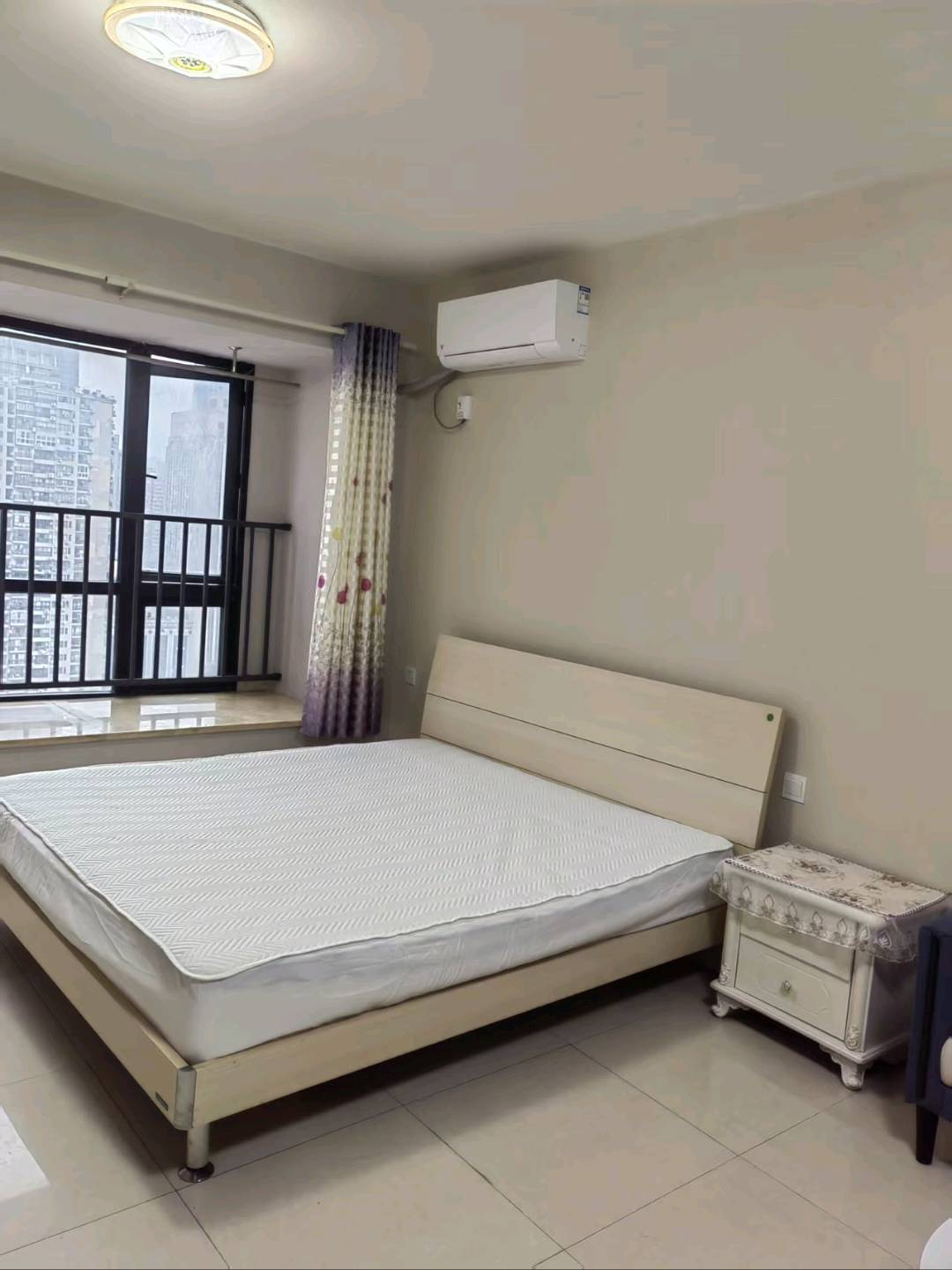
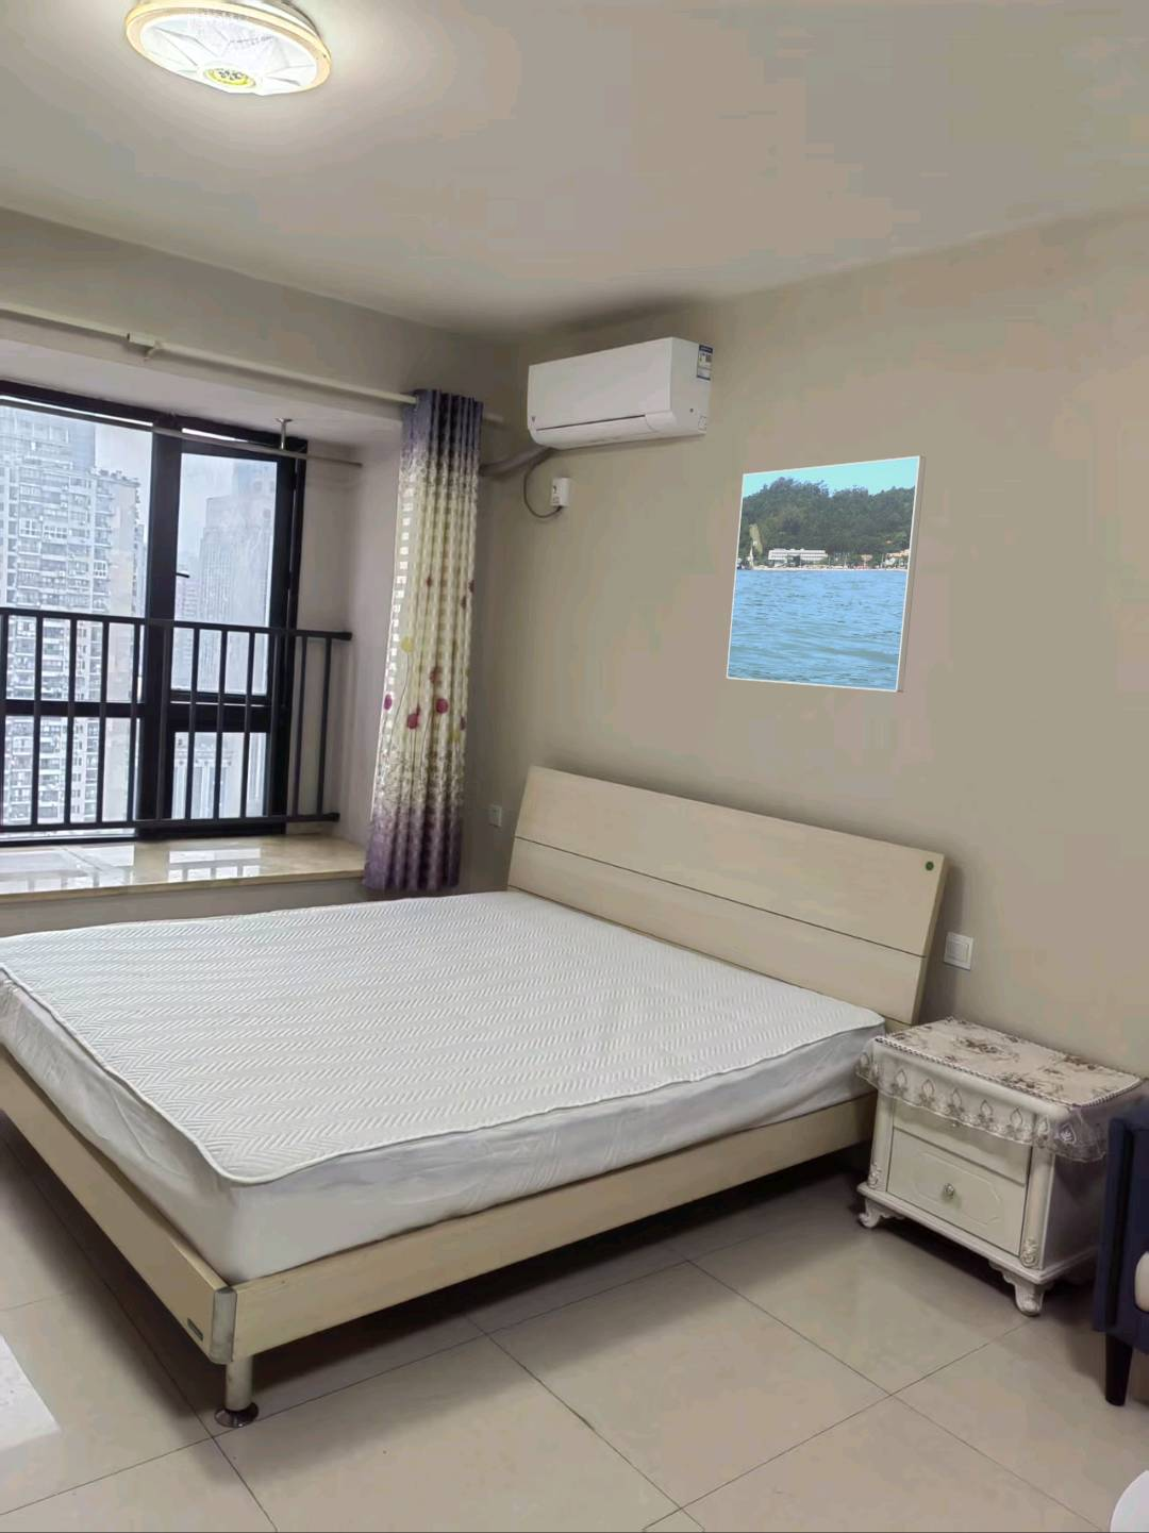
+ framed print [725,455,927,694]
